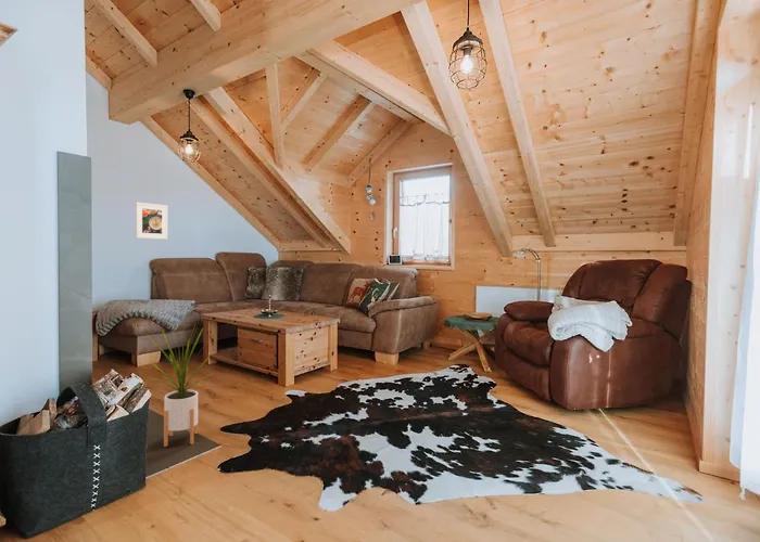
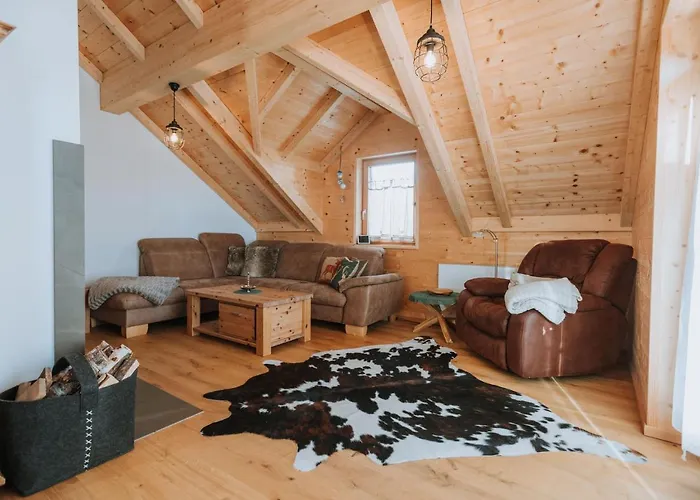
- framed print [135,202,168,241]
- house plant [147,319,216,448]
